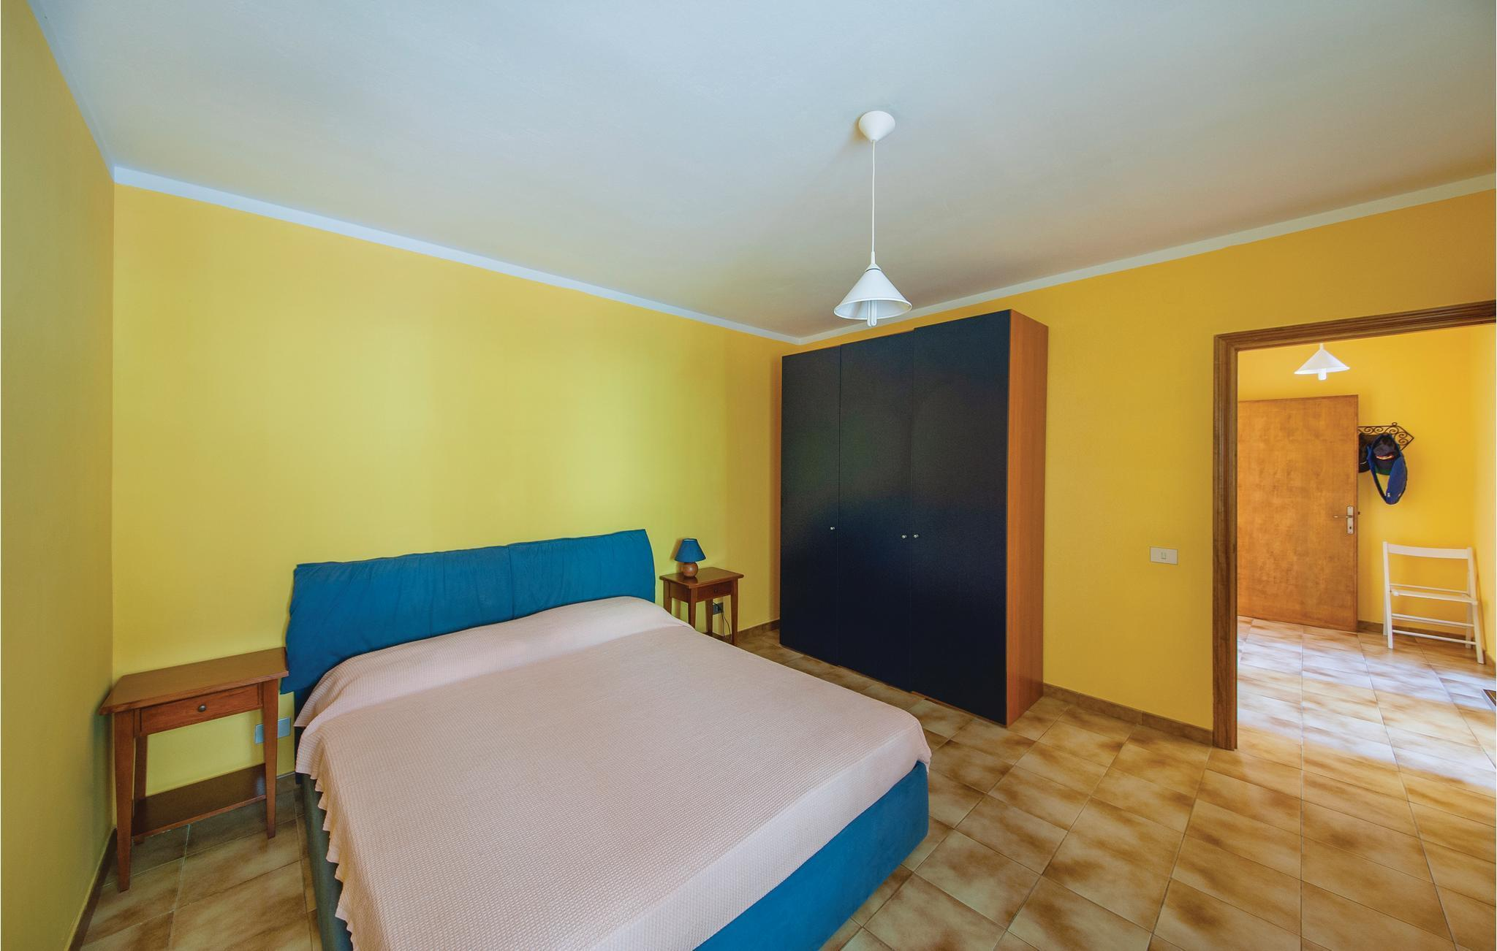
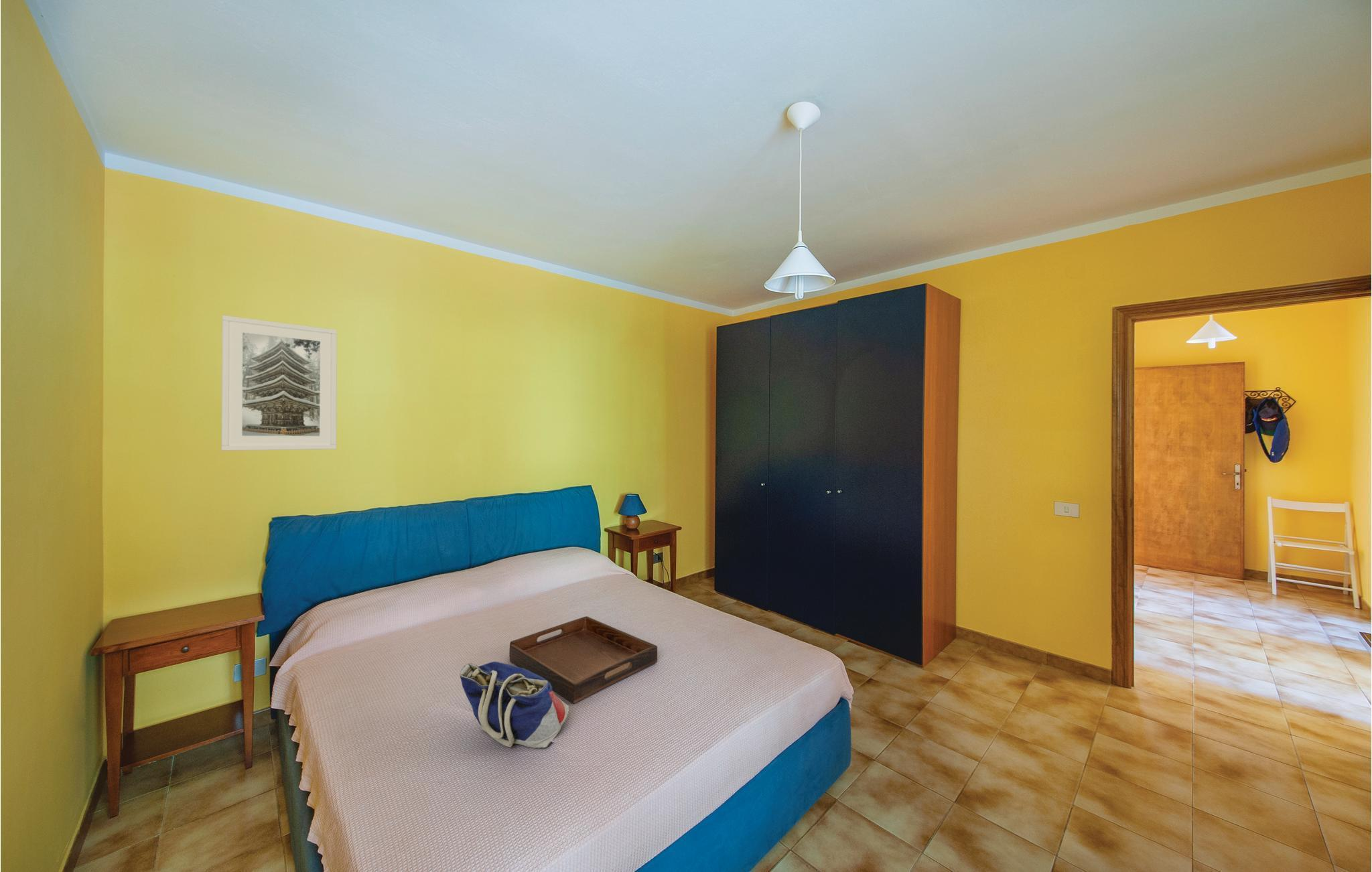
+ tote bag [459,661,569,749]
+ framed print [220,315,338,451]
+ serving tray [508,615,658,705]
